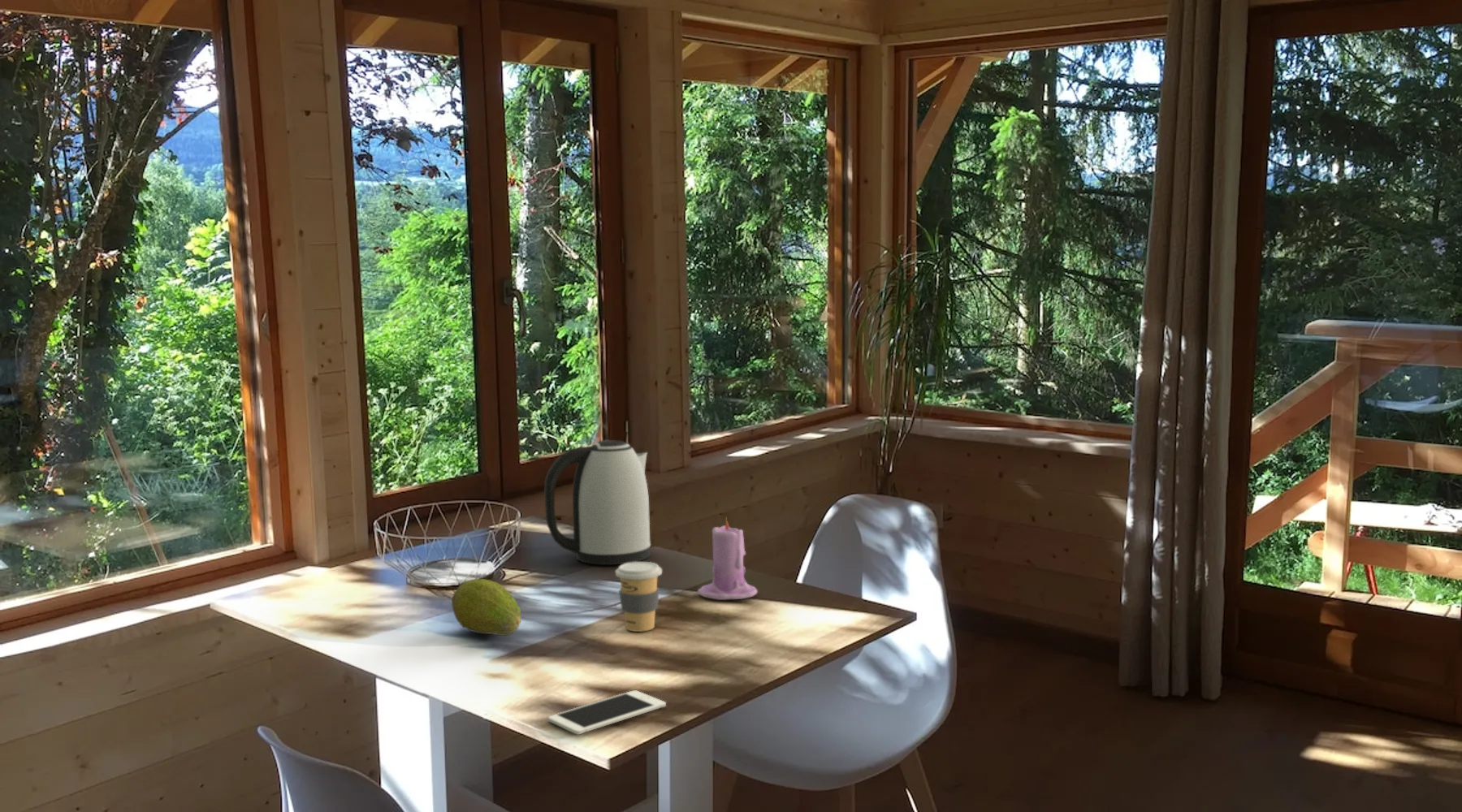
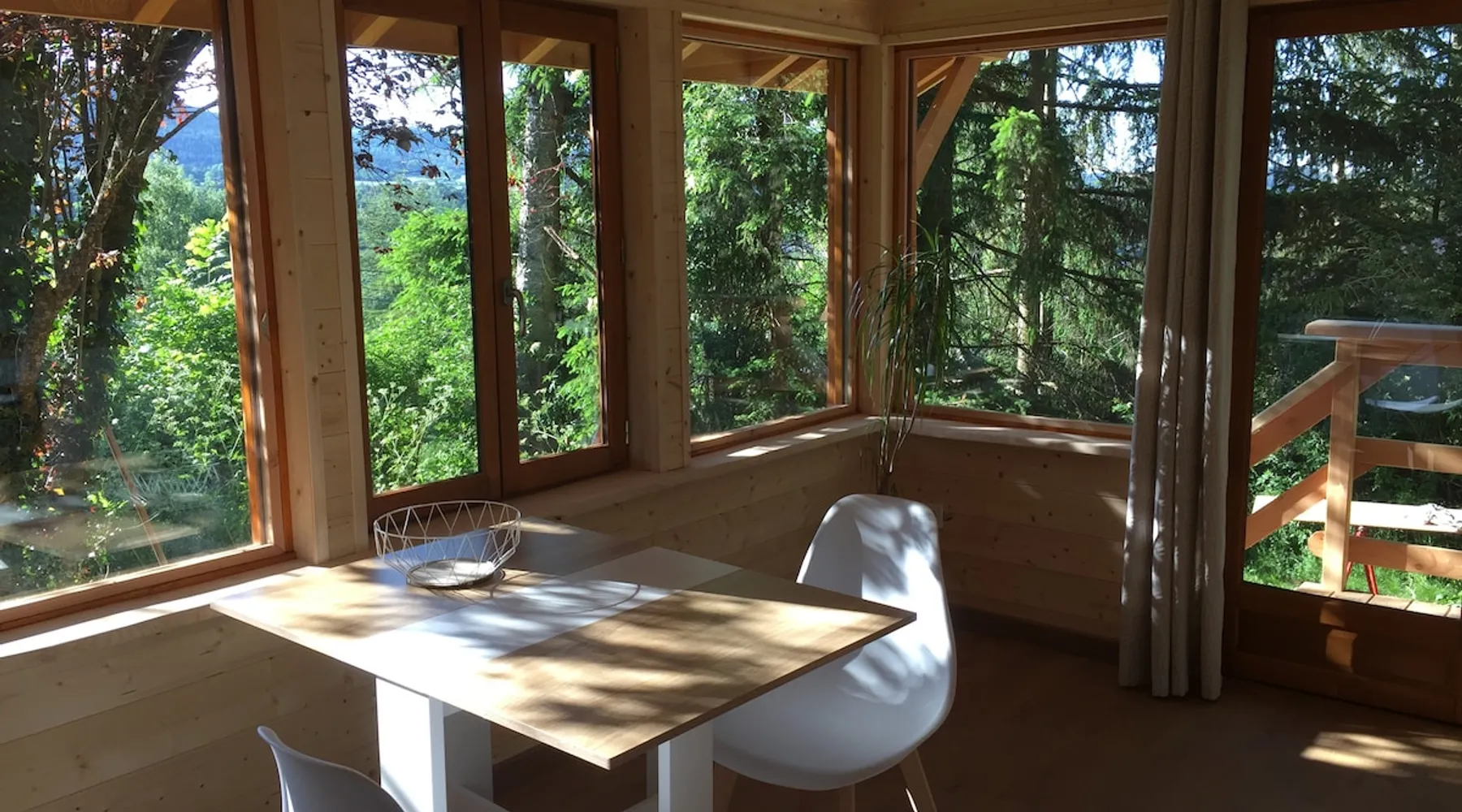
- cell phone [547,689,667,735]
- kettle [543,438,651,565]
- candle [697,517,758,601]
- fruit [451,578,522,637]
- coffee cup [615,561,663,633]
